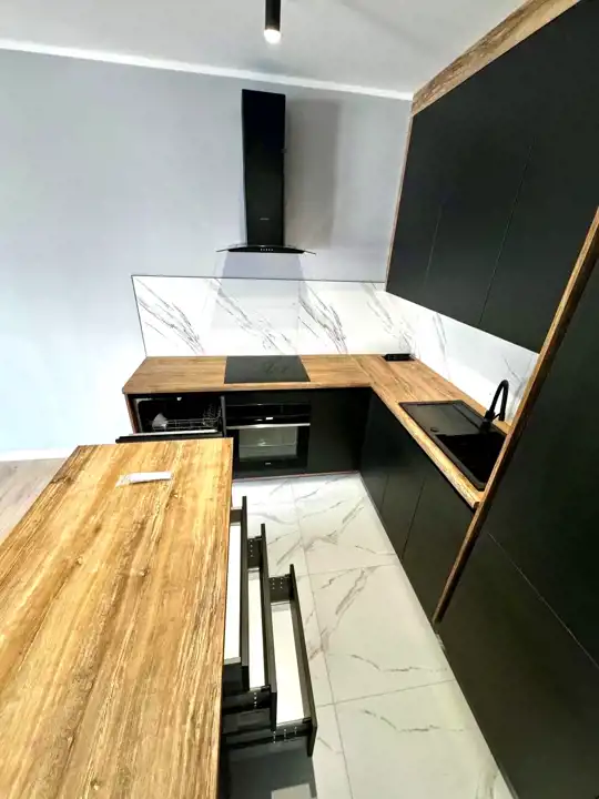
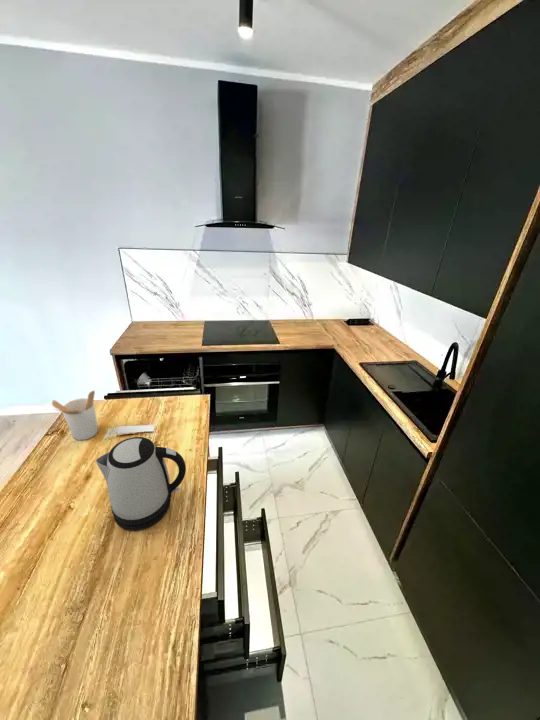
+ utensil holder [51,390,99,441]
+ kettle [95,436,187,532]
